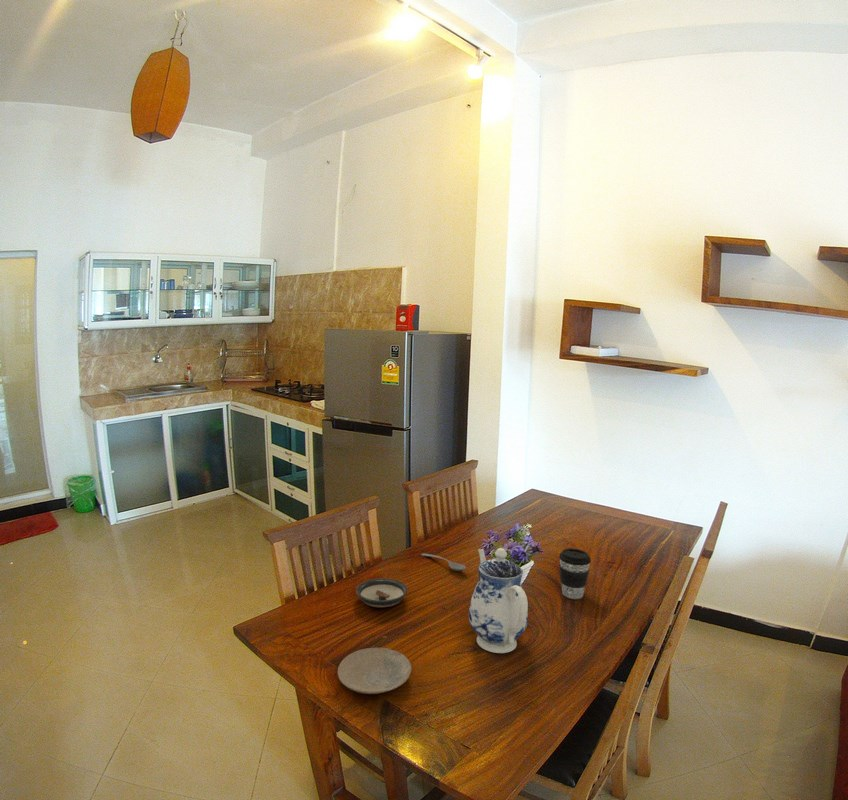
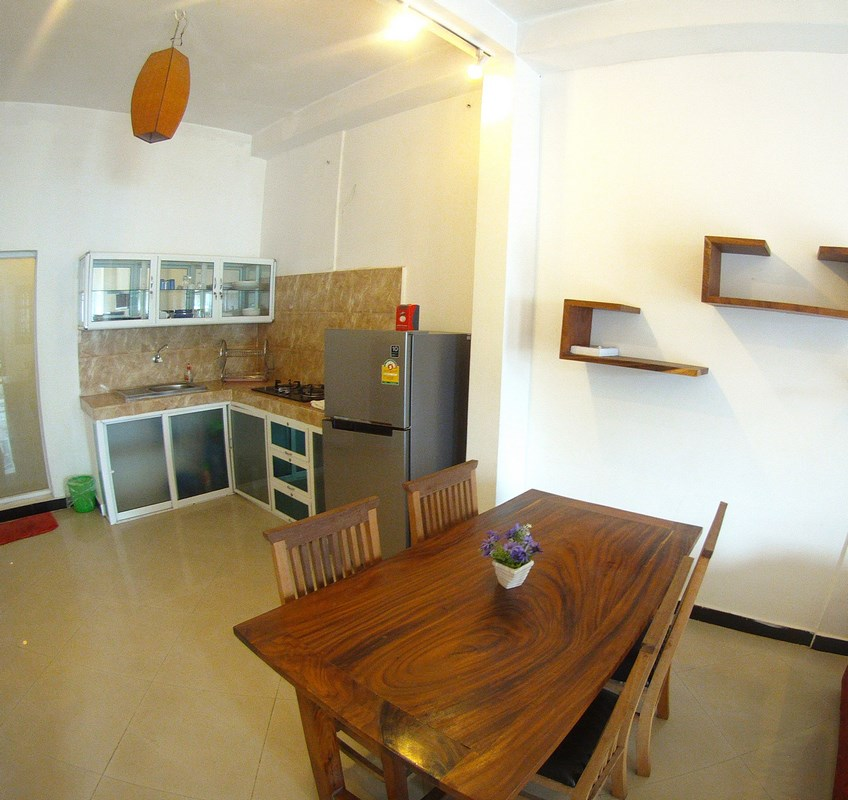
- plate [337,647,412,695]
- teapot [467,547,529,654]
- saucer [355,577,408,608]
- soupspoon [421,553,467,572]
- coffee cup [558,548,592,600]
